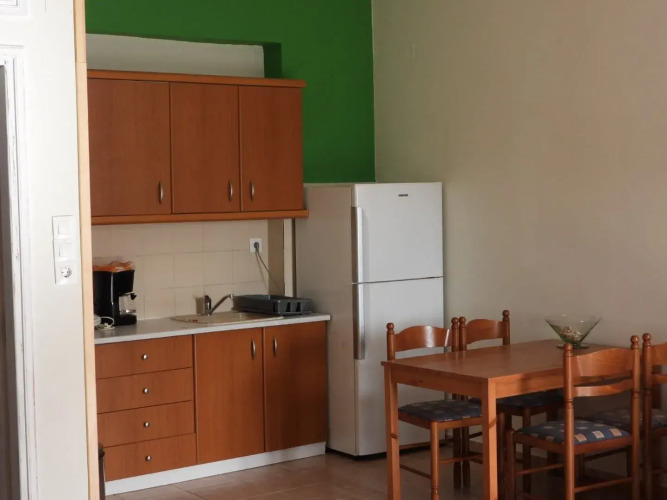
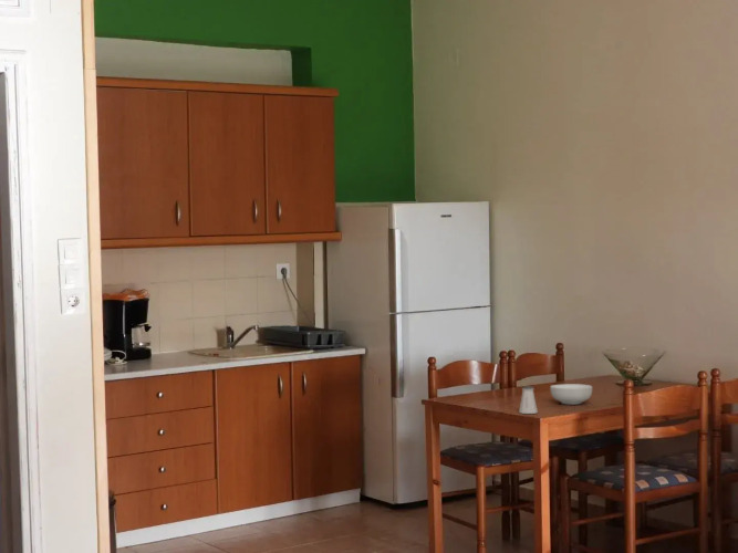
+ cereal bowl [549,383,593,406]
+ saltshaker [518,385,539,415]
